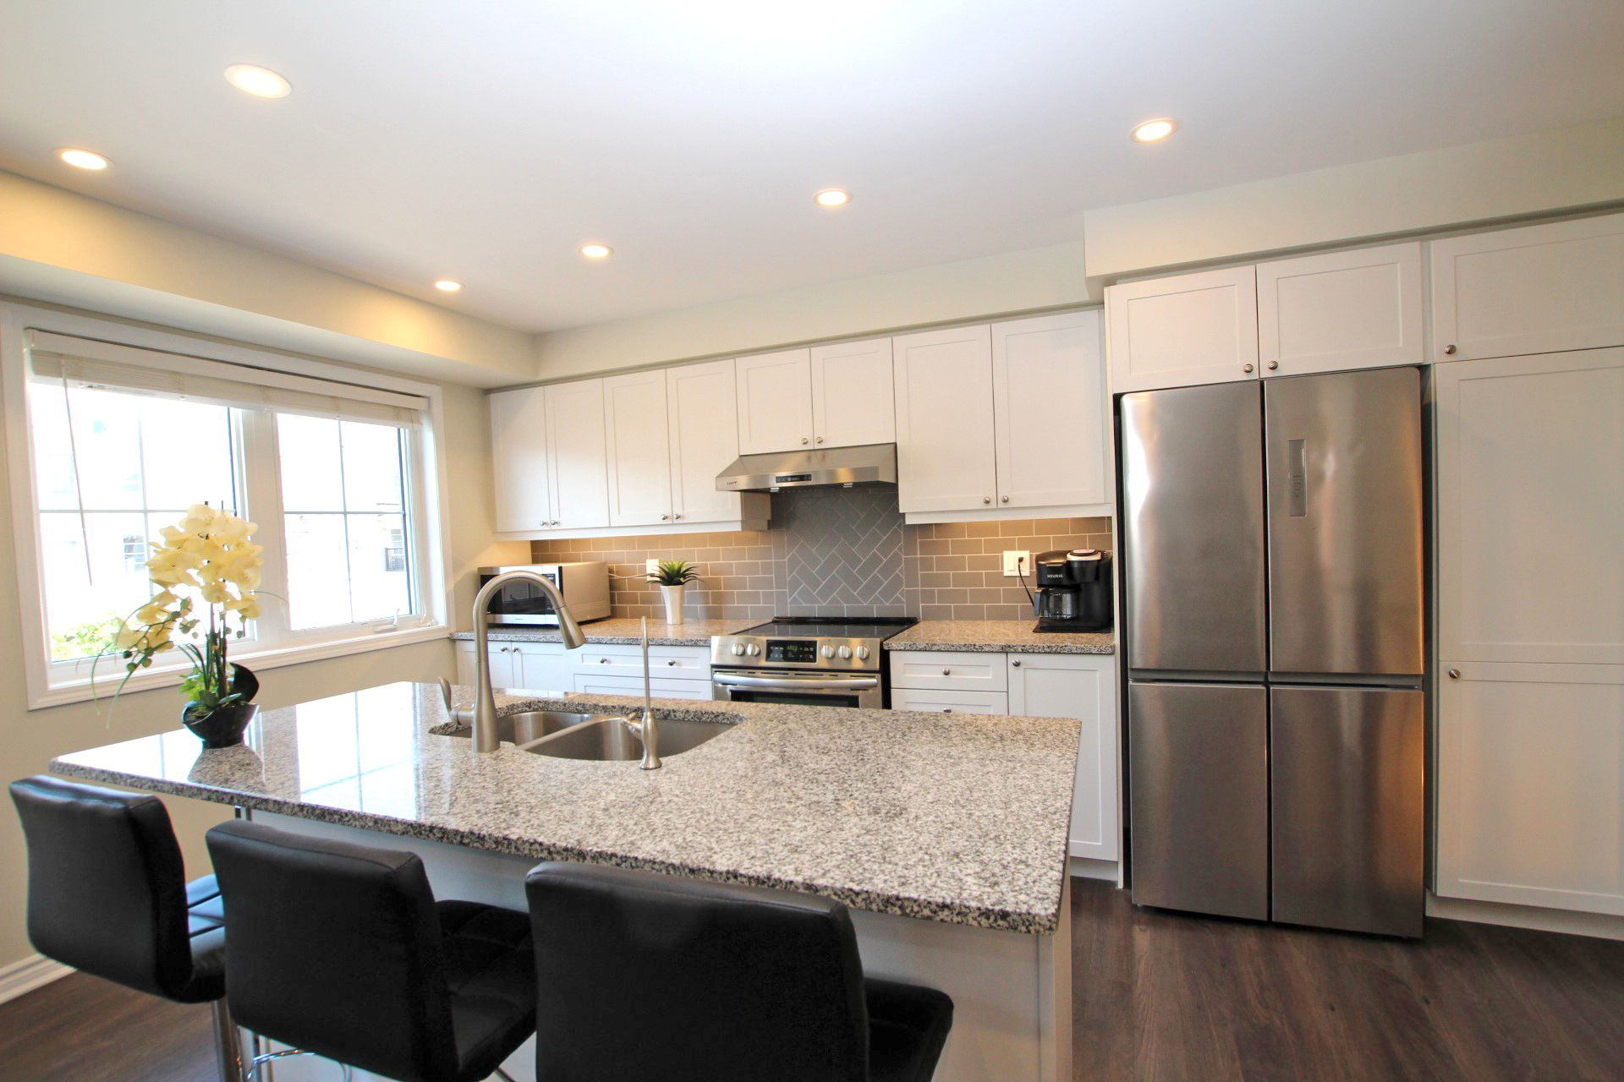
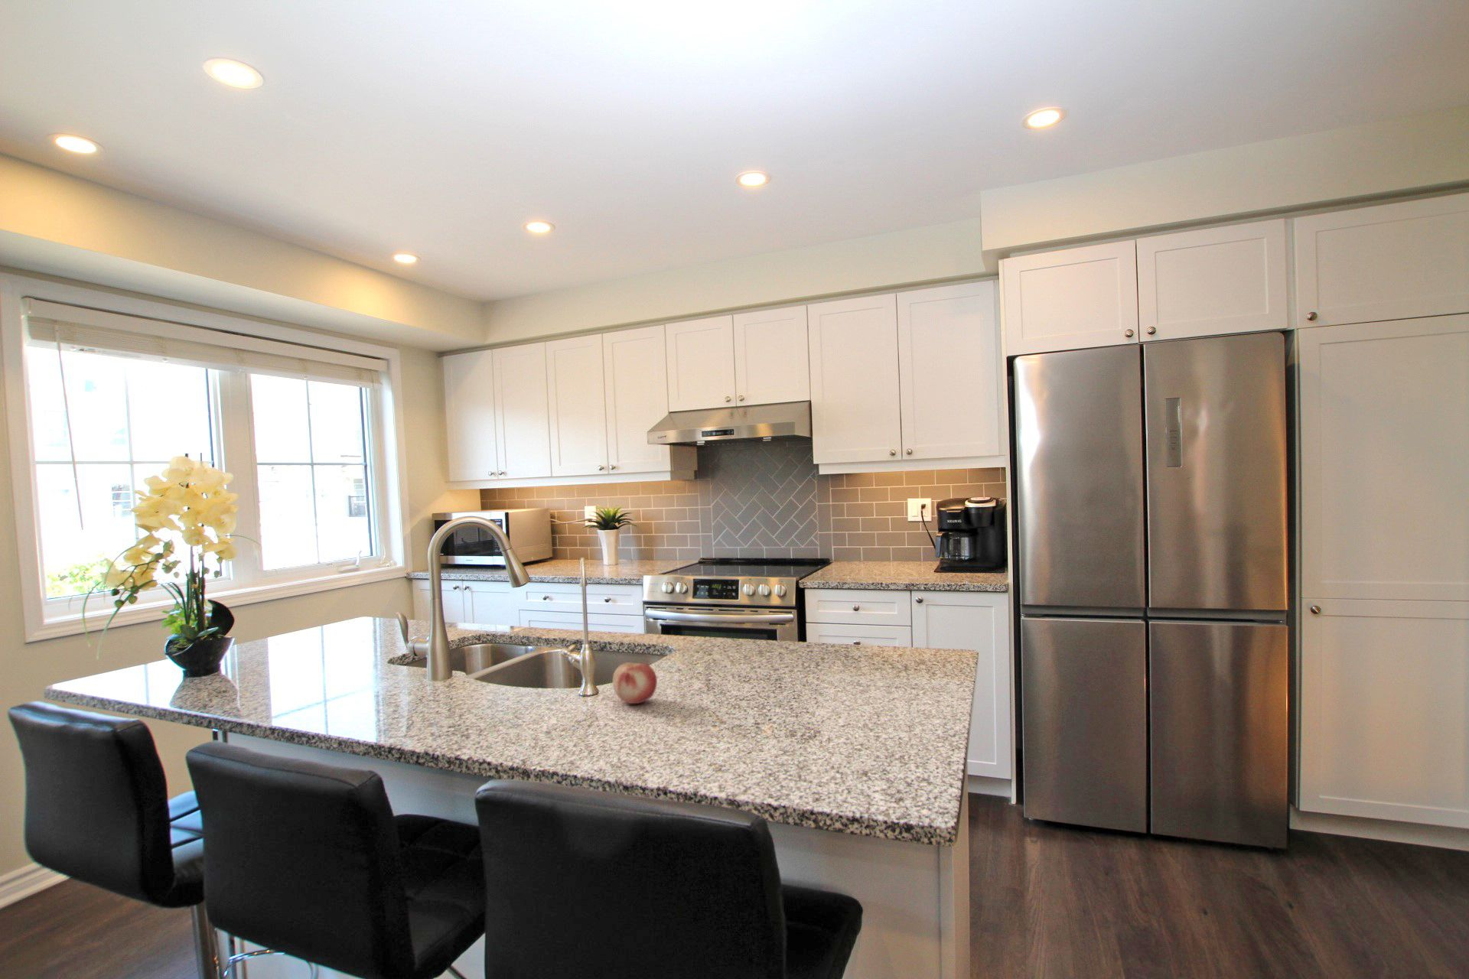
+ fruit [612,661,658,705]
